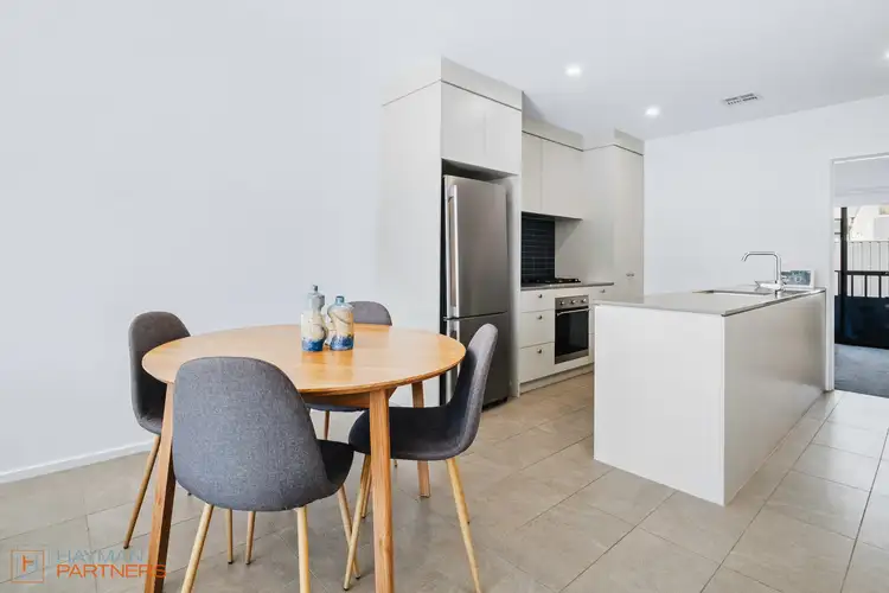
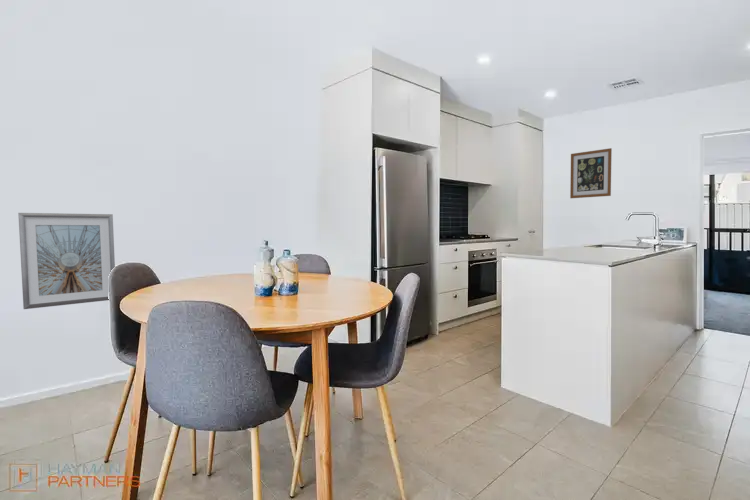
+ picture frame [17,212,116,310]
+ wall art [569,147,613,199]
